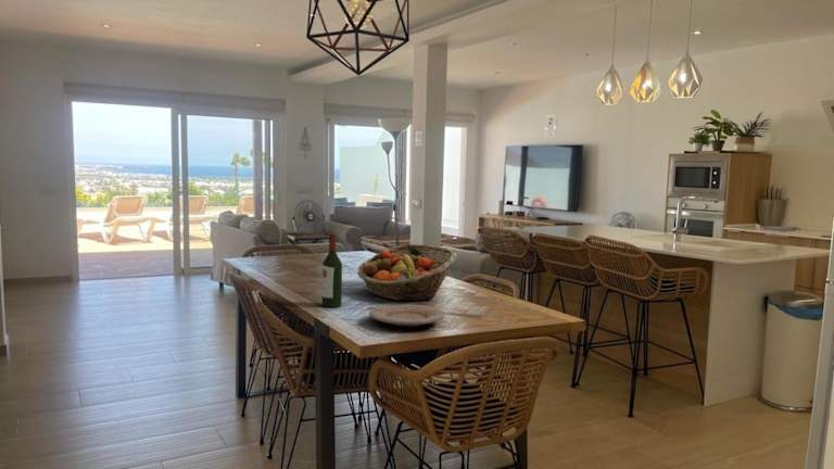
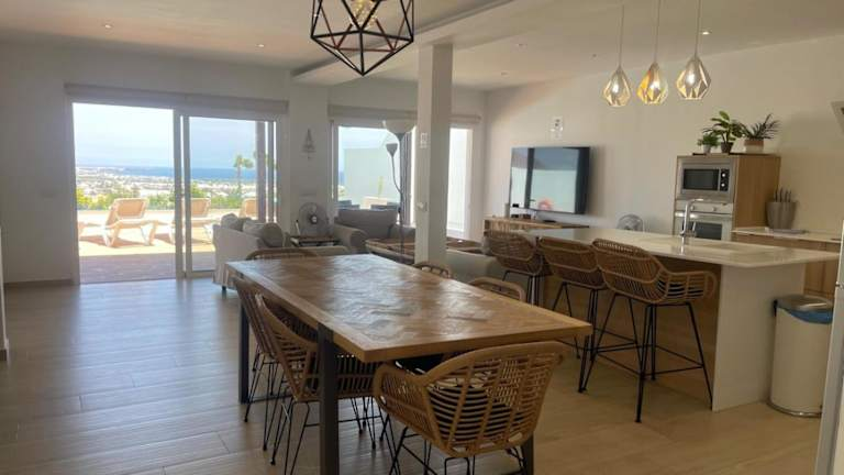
- wine bottle [321,232,343,308]
- plate [368,304,445,328]
- fruit basket [356,243,457,302]
